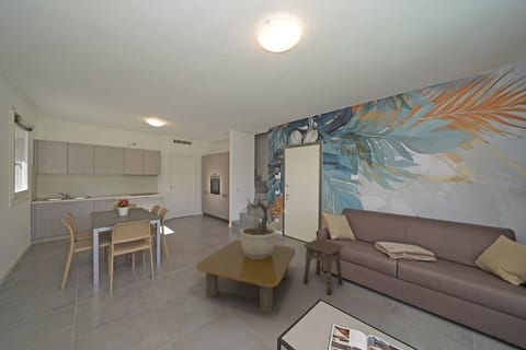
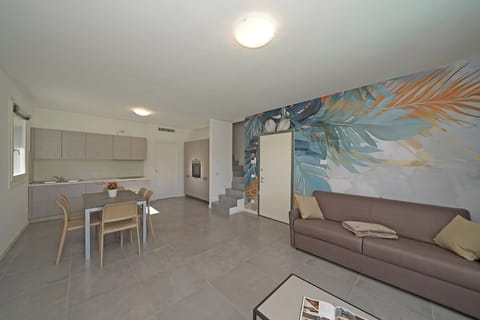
- potted plant [239,197,278,259]
- side table [302,237,344,296]
- coffee table [195,240,296,315]
